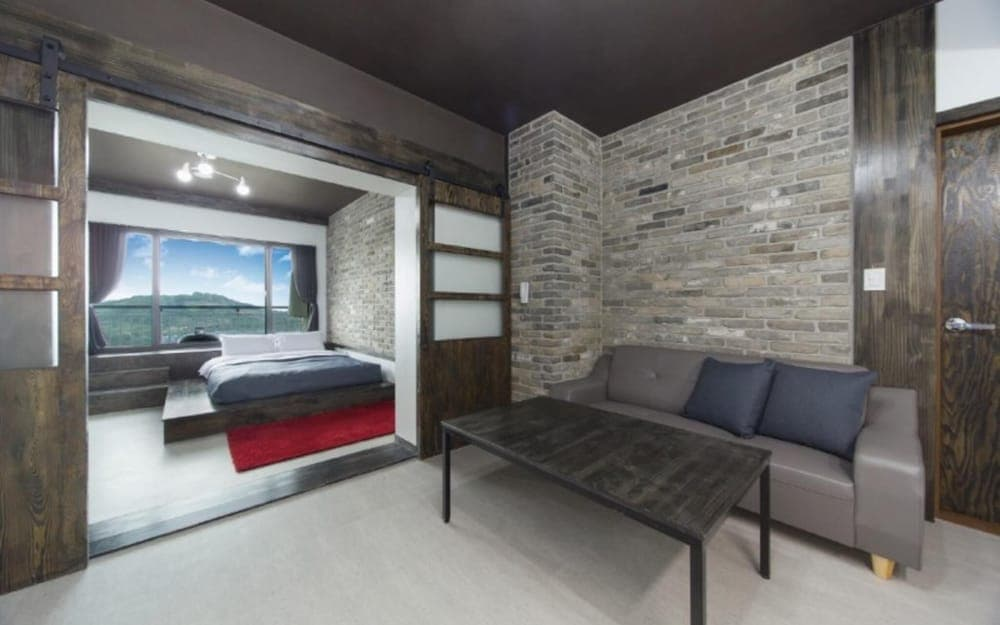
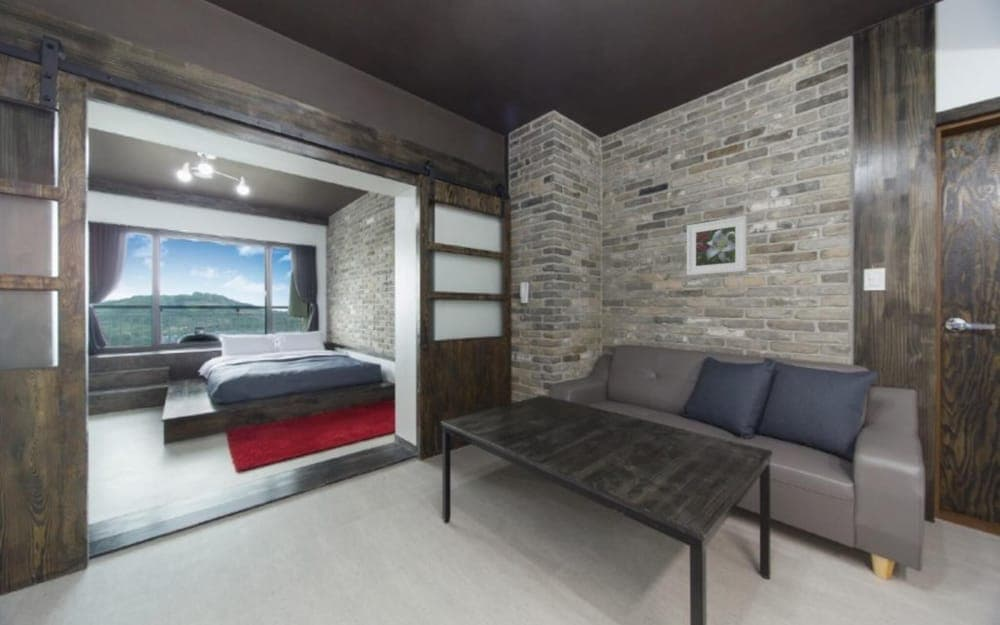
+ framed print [686,215,748,276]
